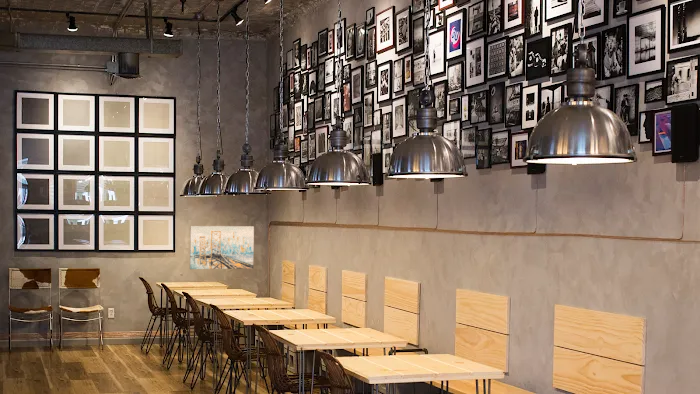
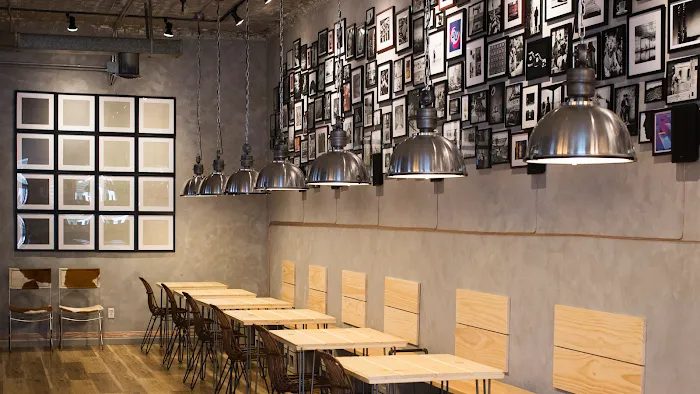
- wall art [189,225,255,270]
